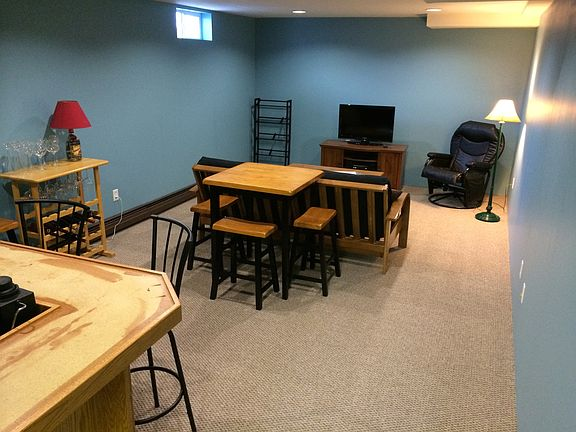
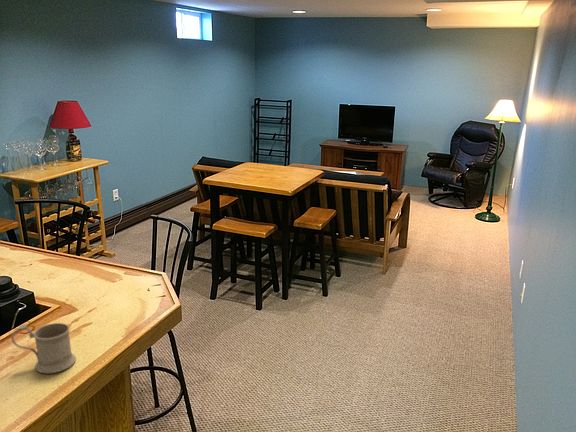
+ mug [10,322,77,374]
